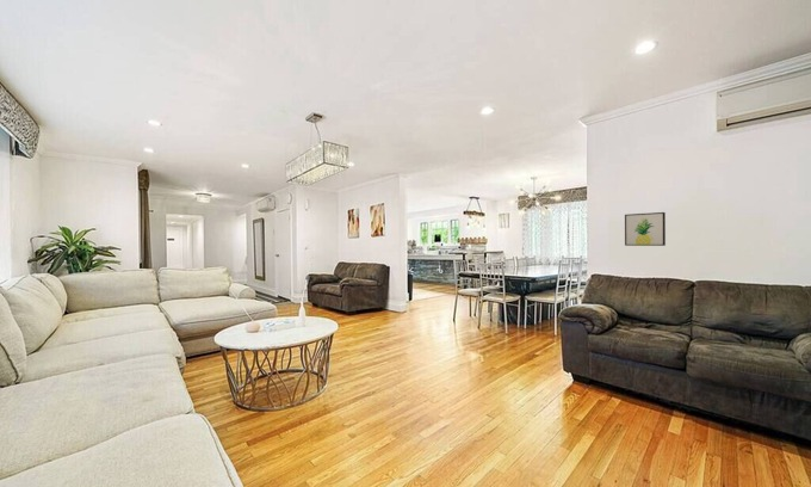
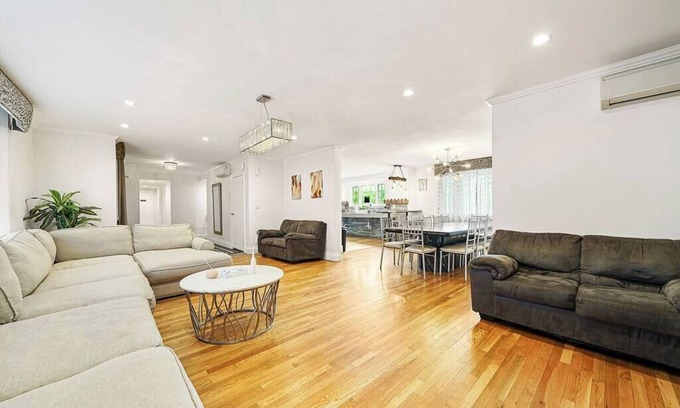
- wall art [624,211,667,247]
